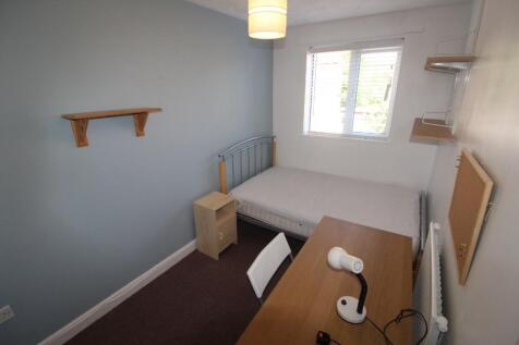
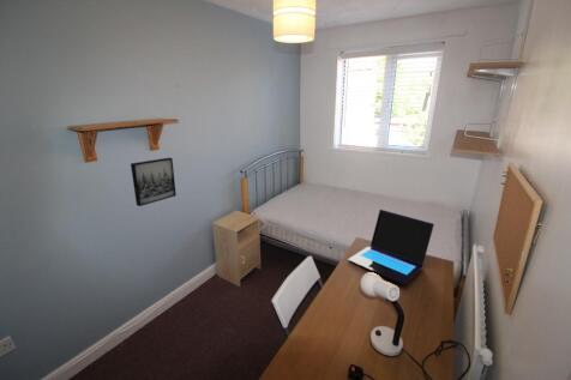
+ laptop [347,209,435,285]
+ wall art [130,157,178,207]
